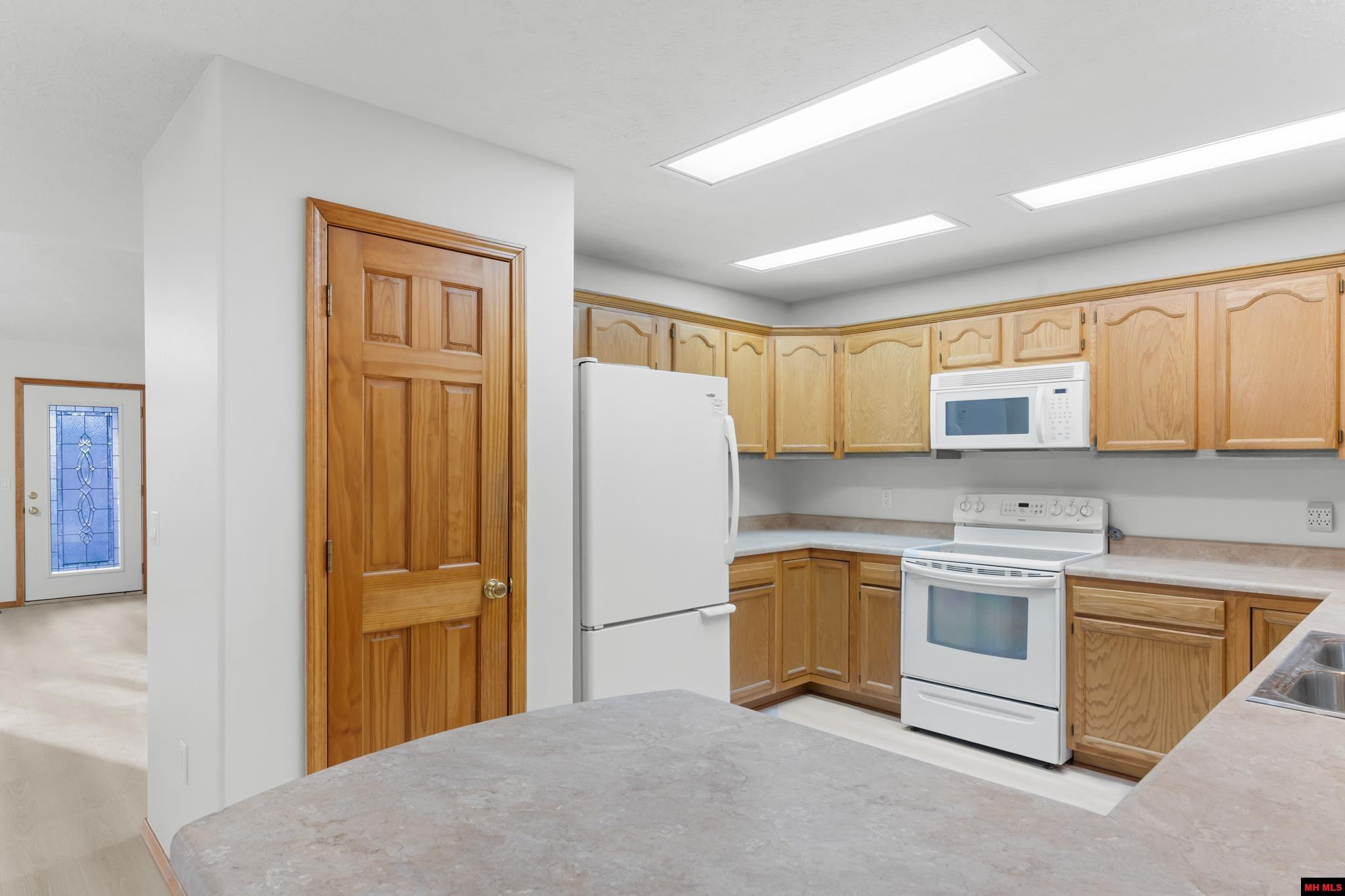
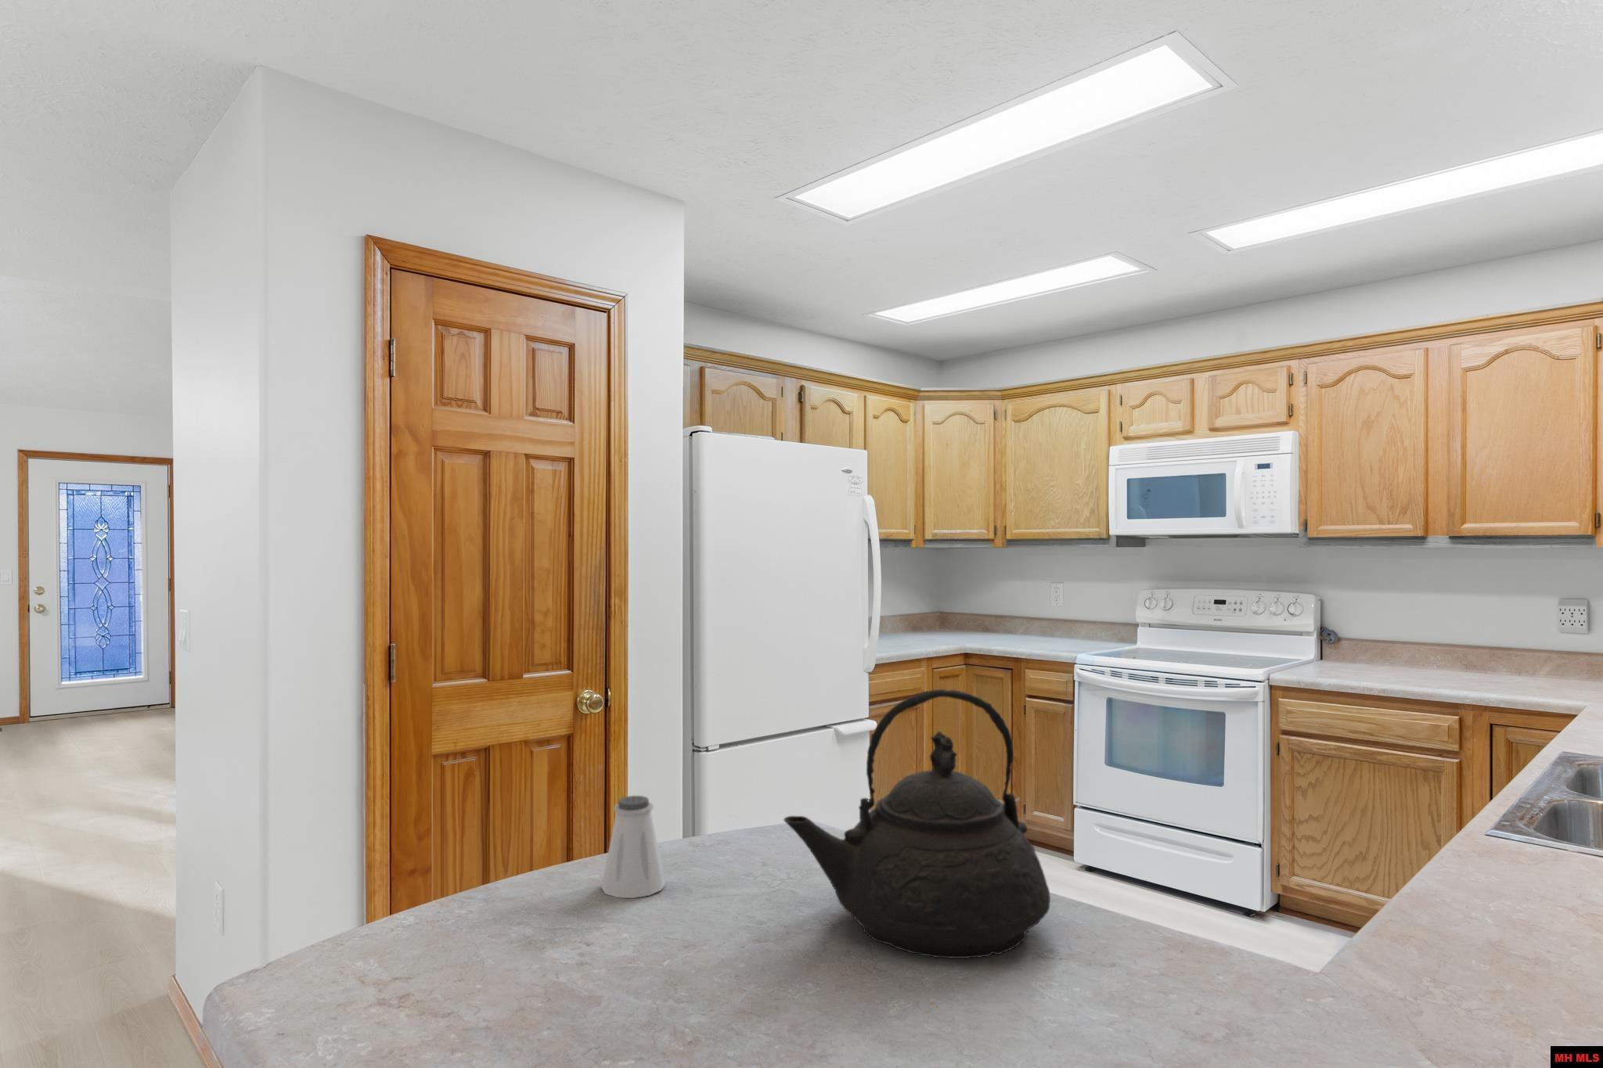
+ teakettle [783,689,1051,960]
+ saltshaker [601,795,666,899]
